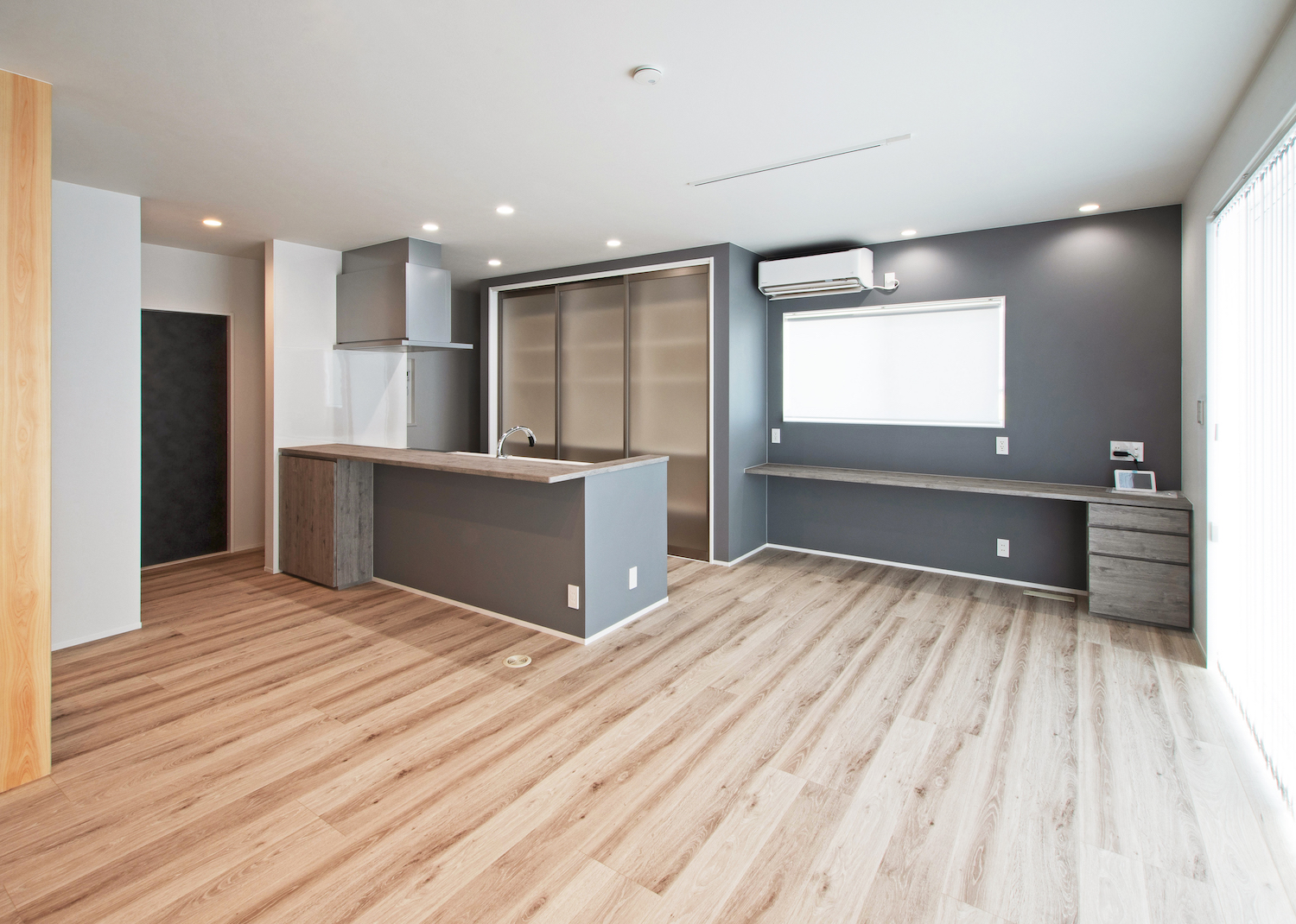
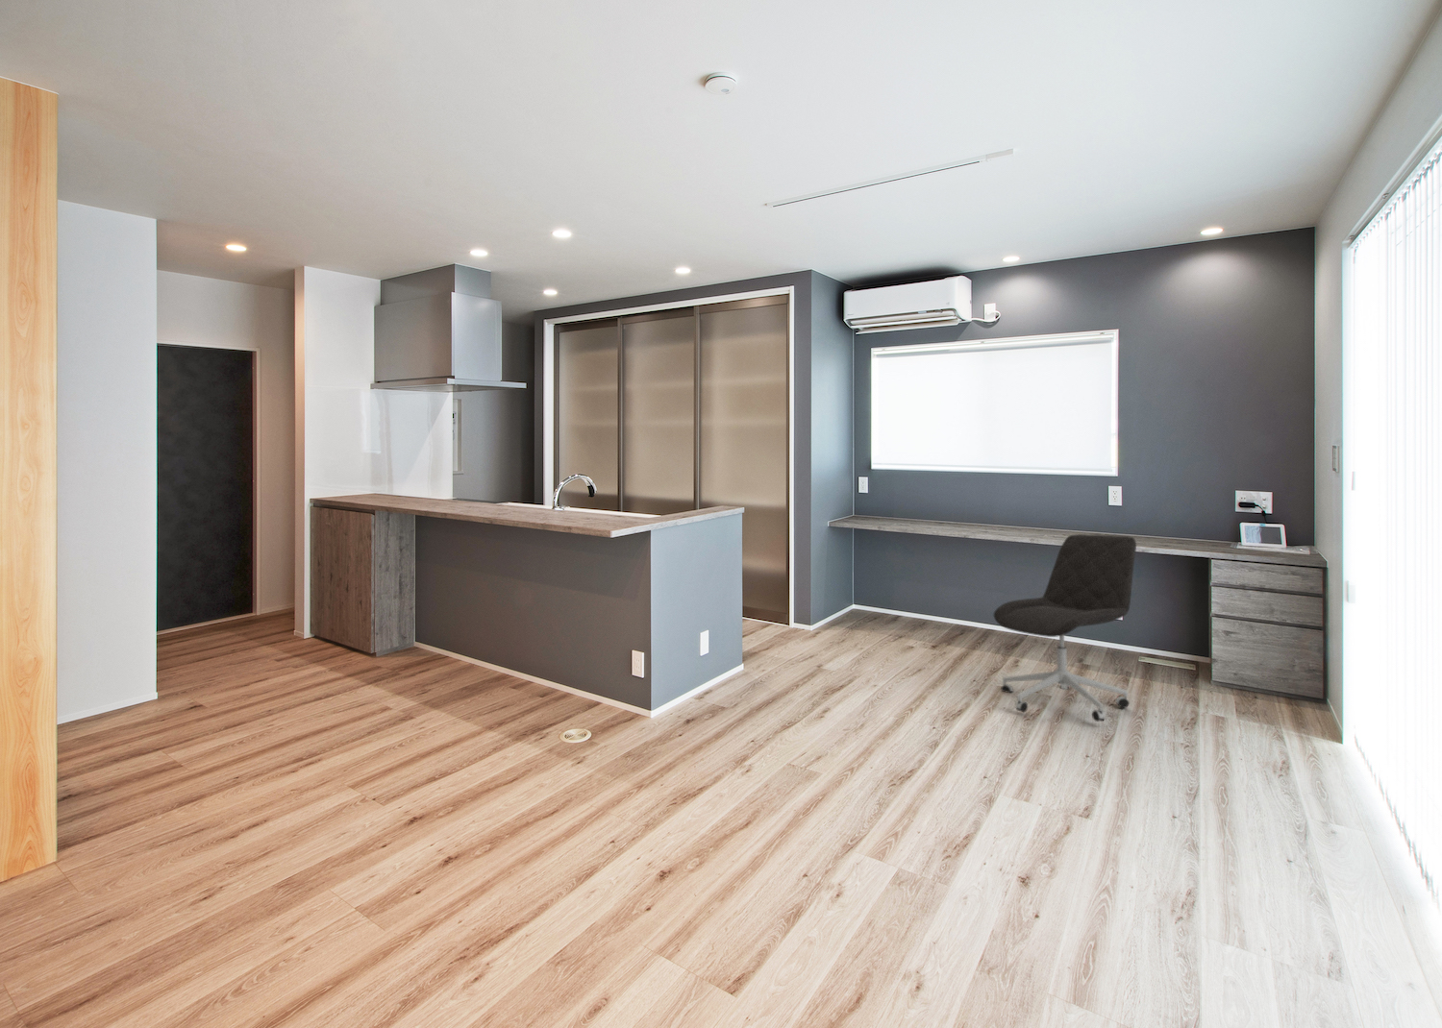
+ office chair [994,533,1137,722]
